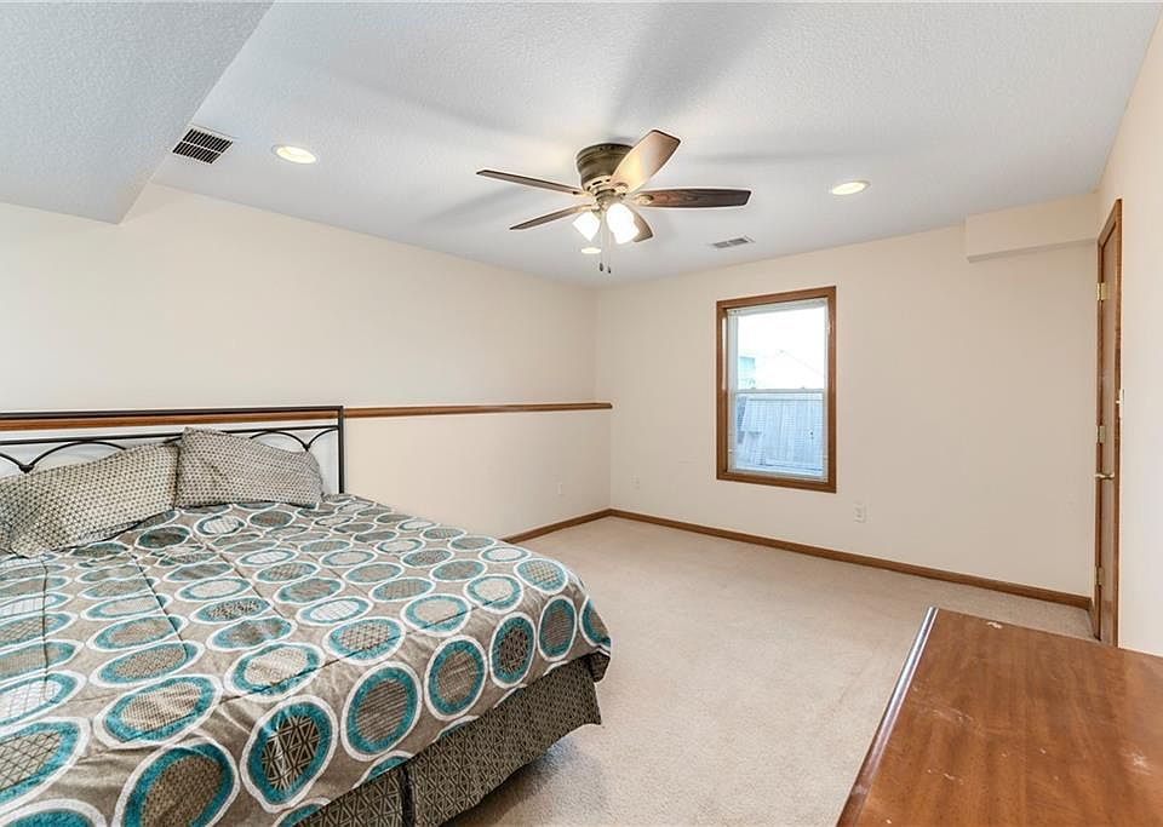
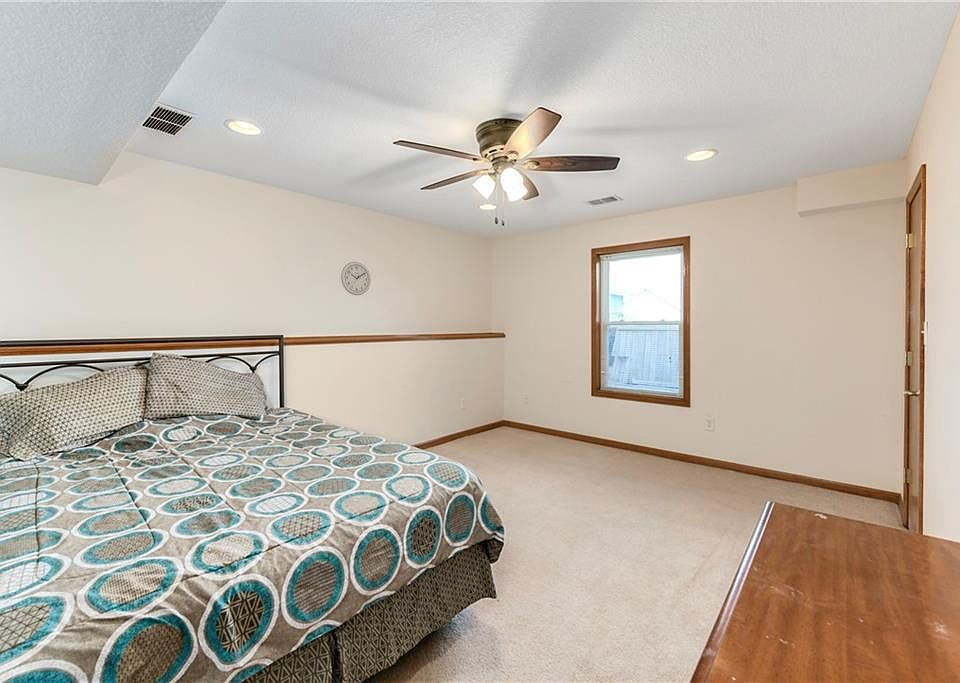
+ wall clock [340,261,372,296]
